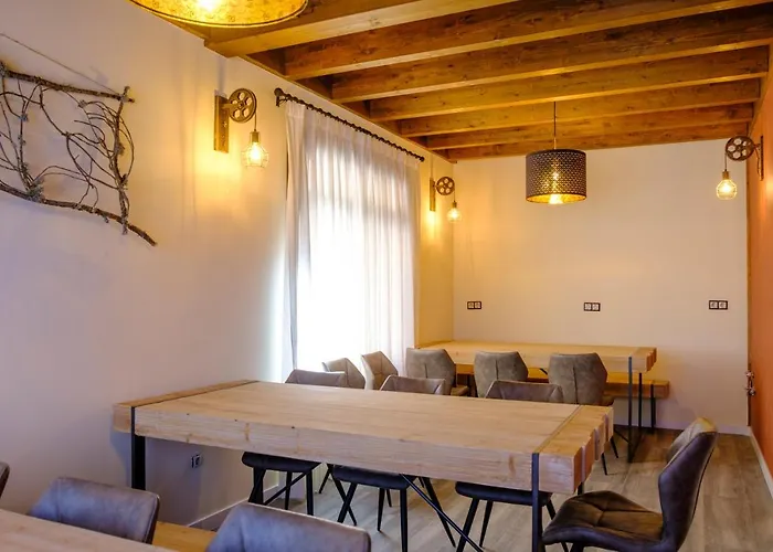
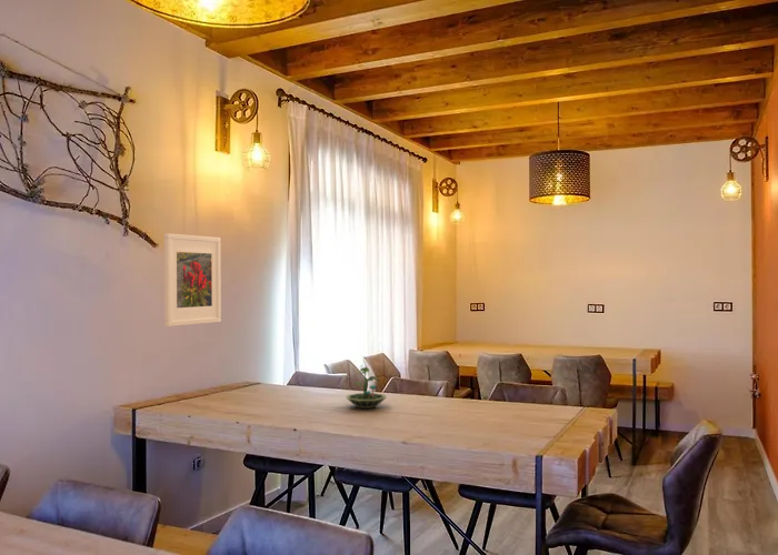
+ terrarium [345,364,388,410]
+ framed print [163,232,222,327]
